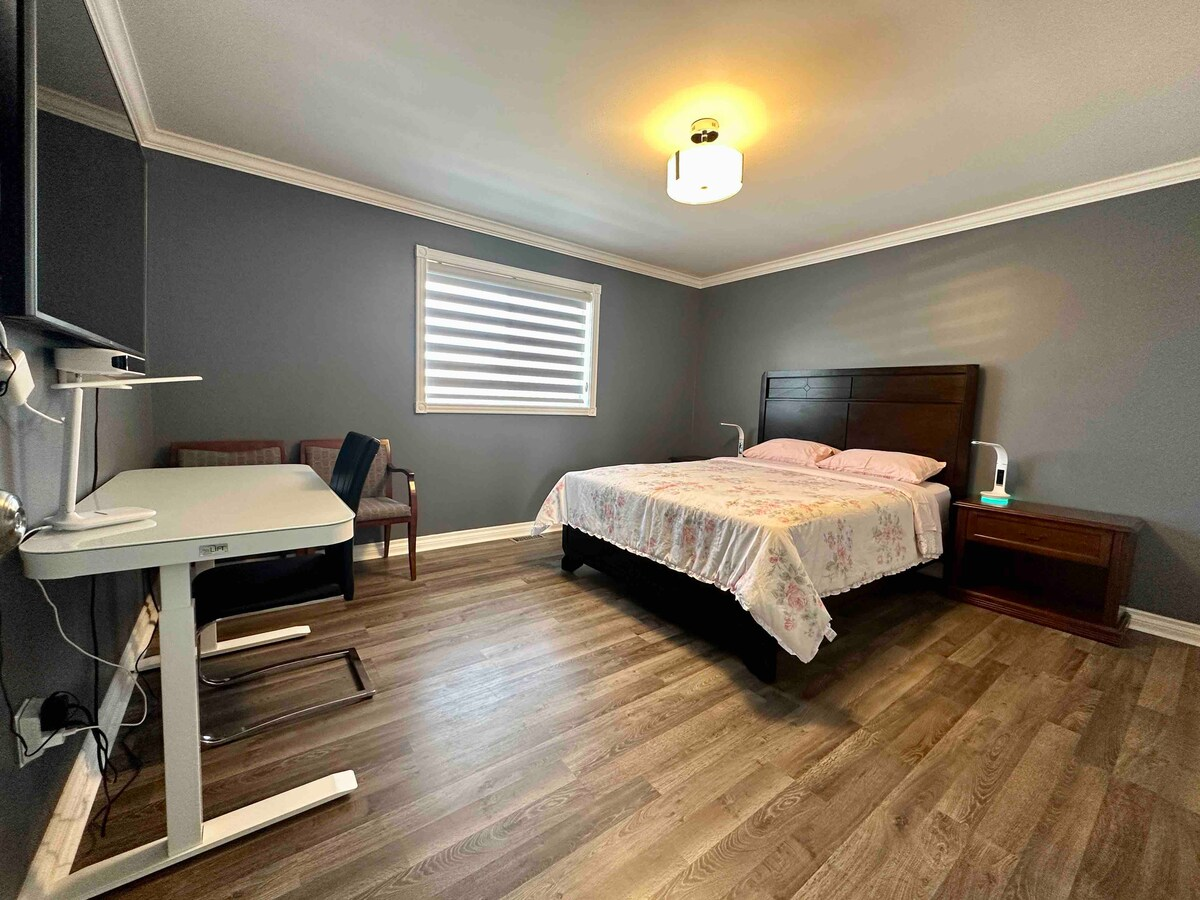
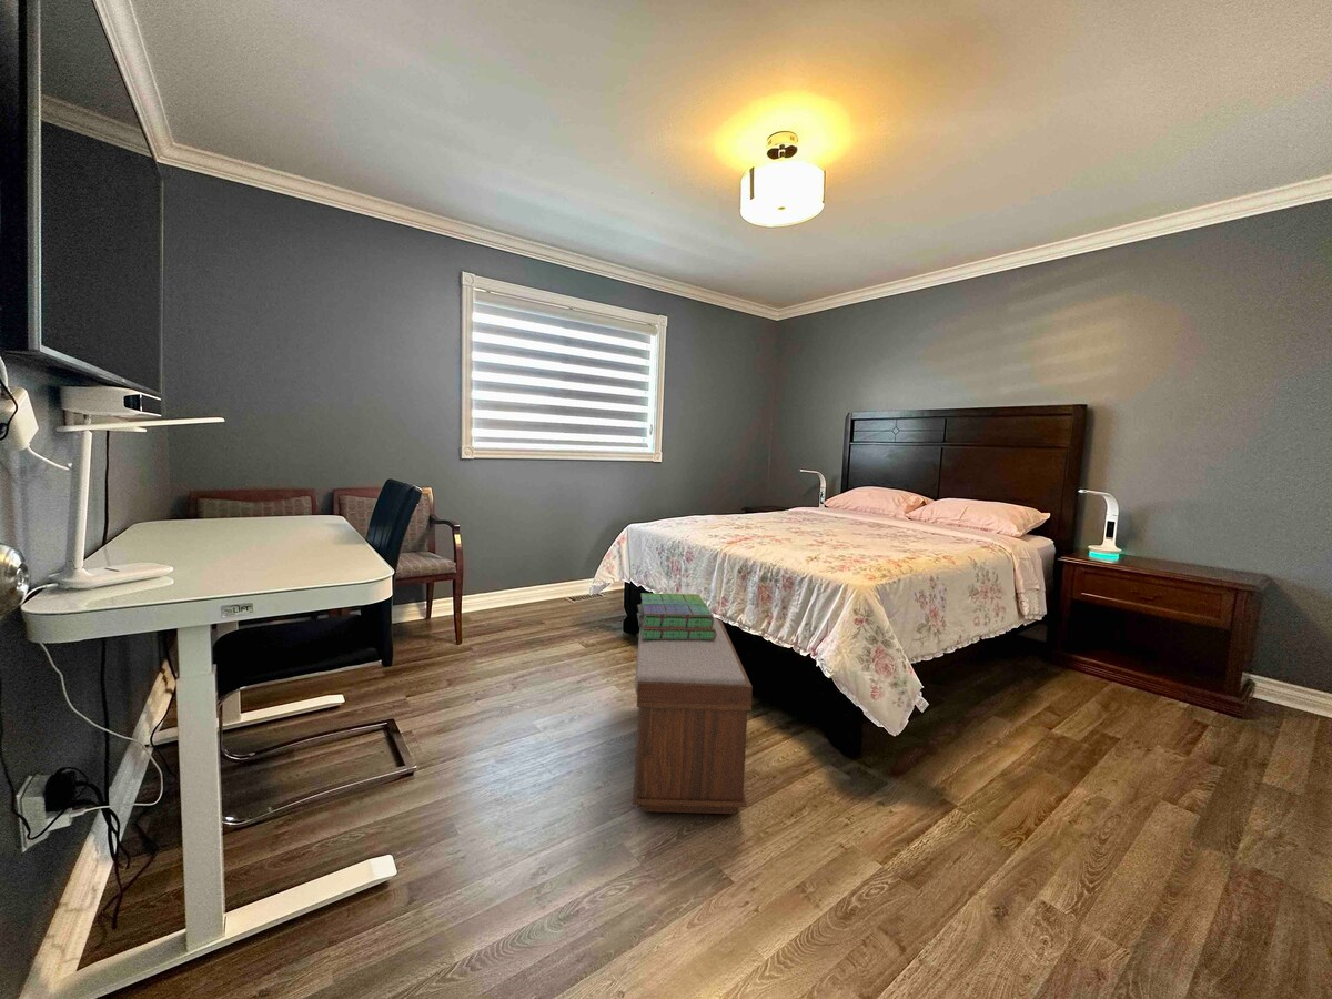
+ stack of books [636,592,716,640]
+ bench [632,617,754,815]
